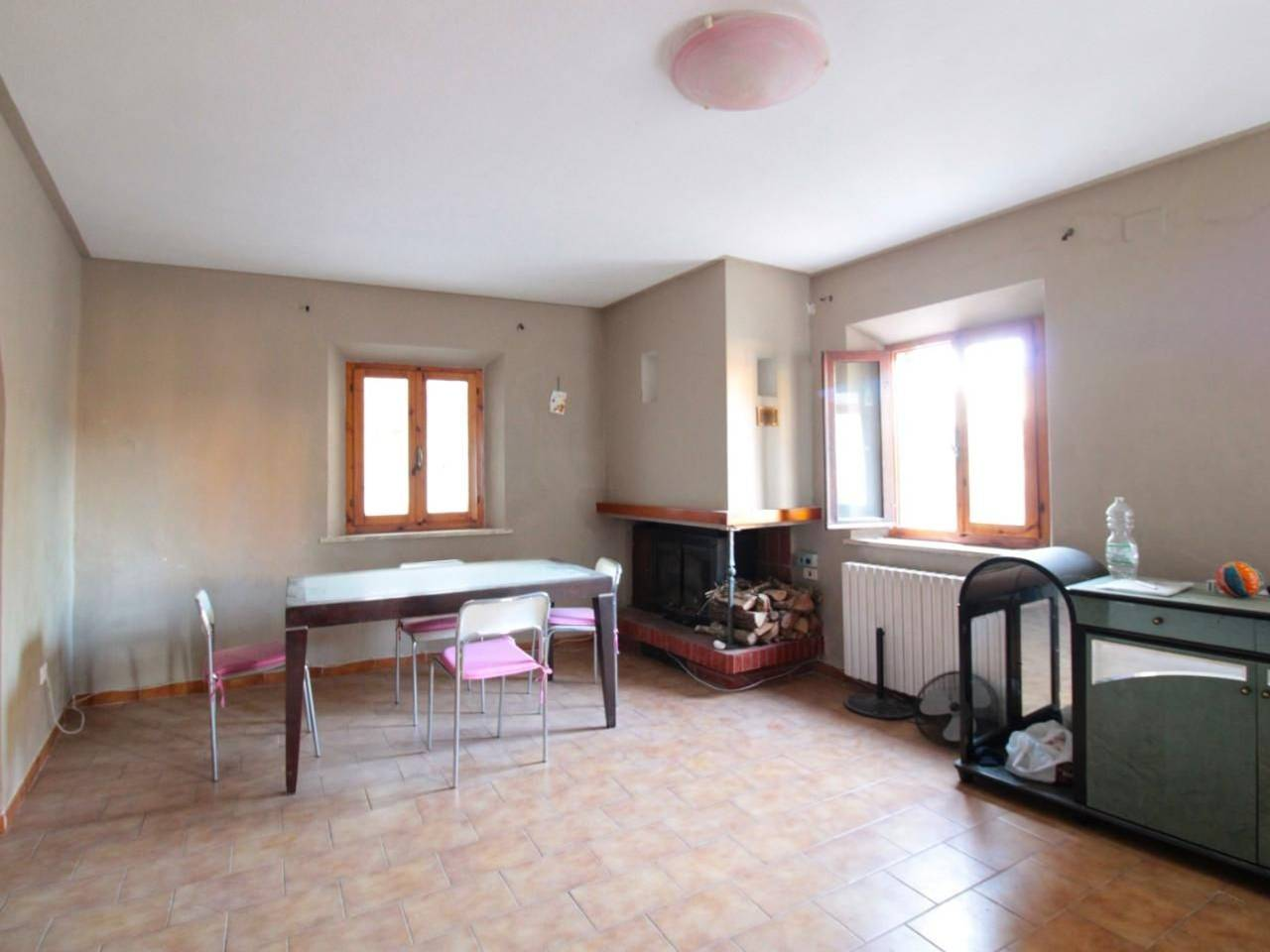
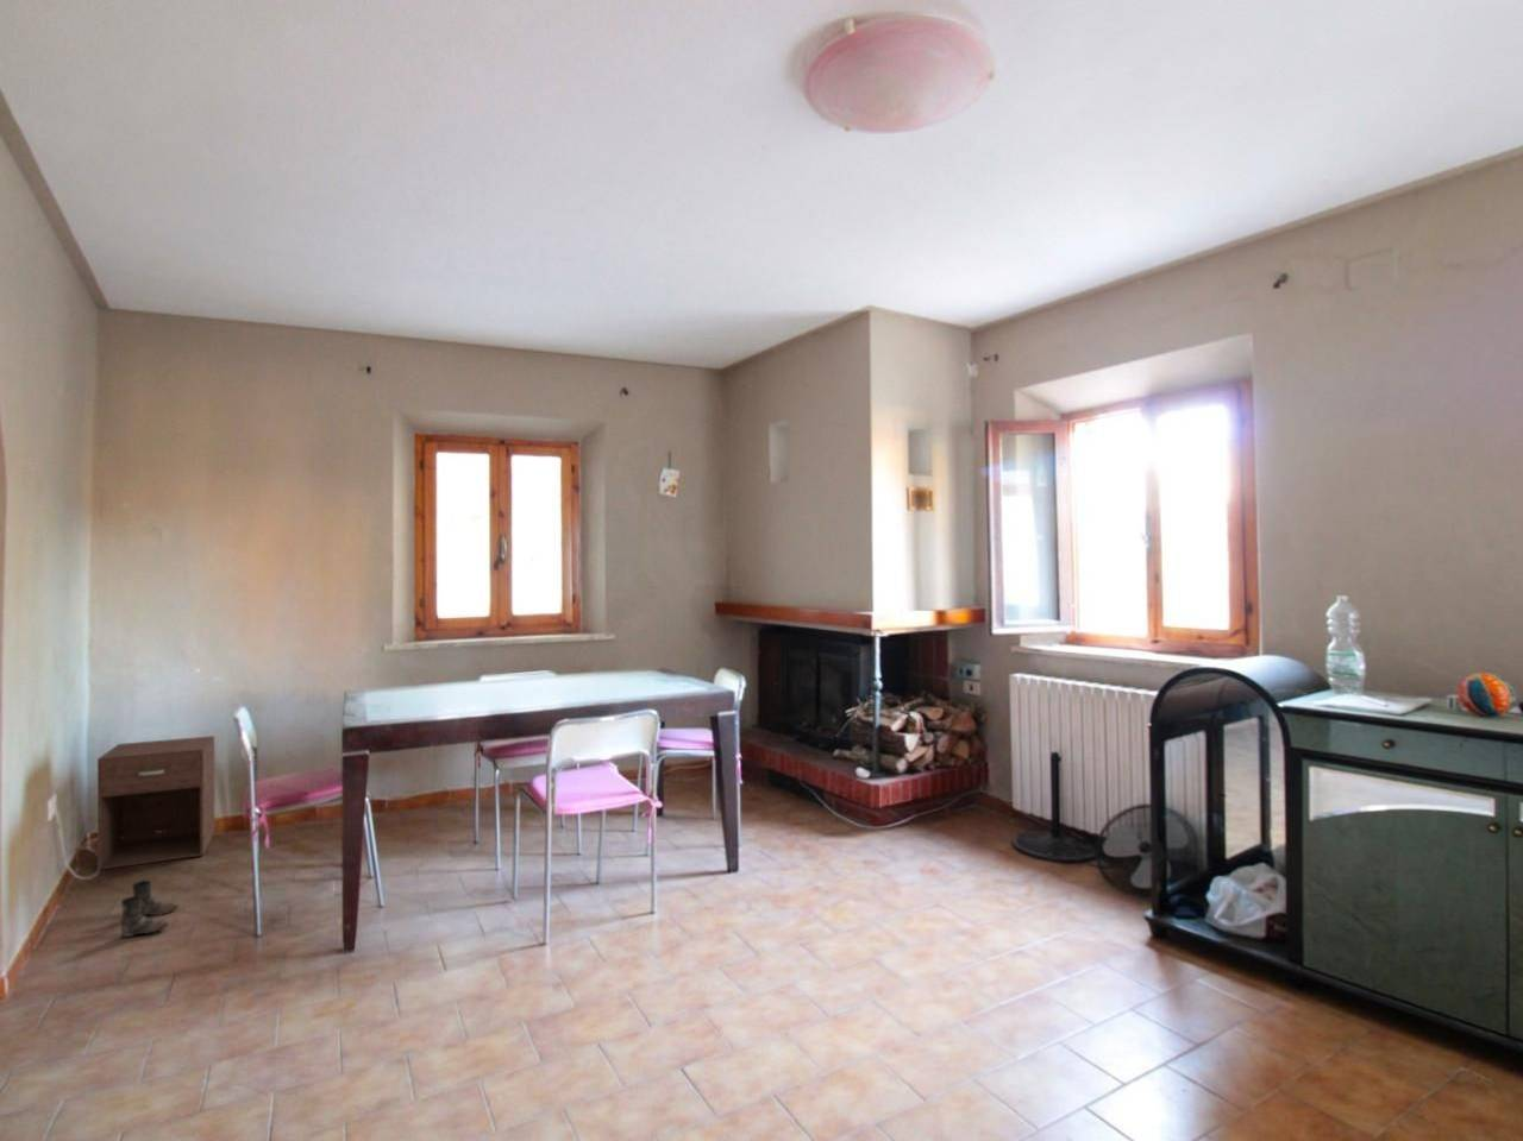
+ nightstand [96,735,216,871]
+ boots [120,880,180,938]
